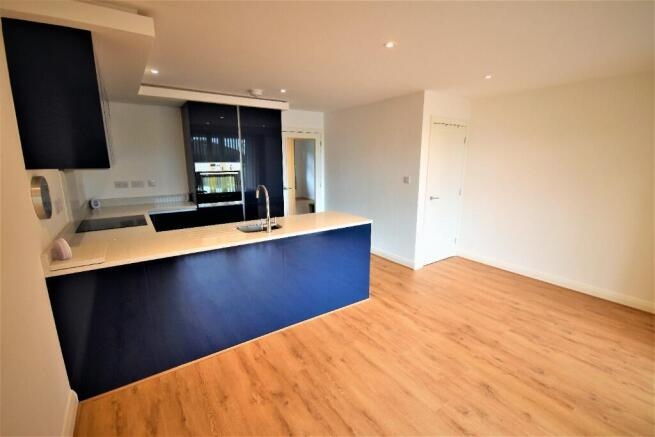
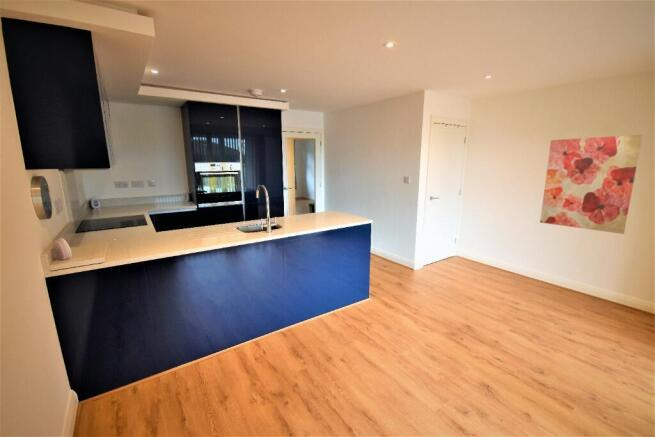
+ wall art [539,134,644,235]
